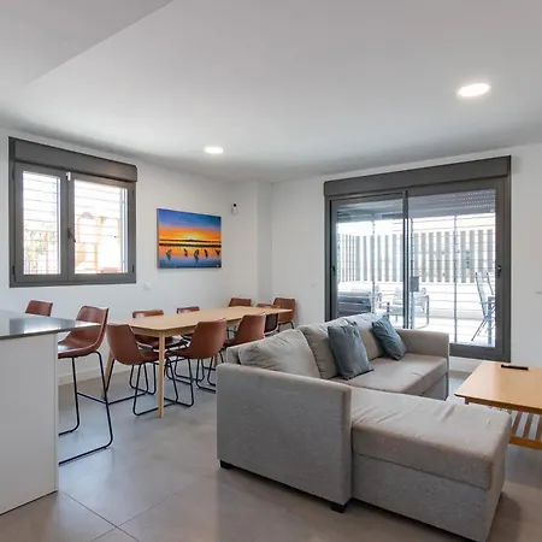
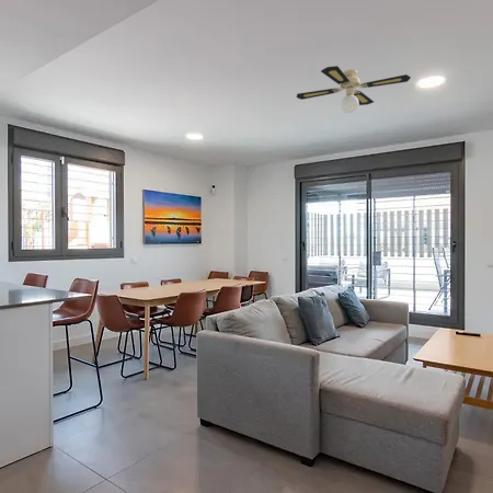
+ ceiling fan [296,65,412,114]
